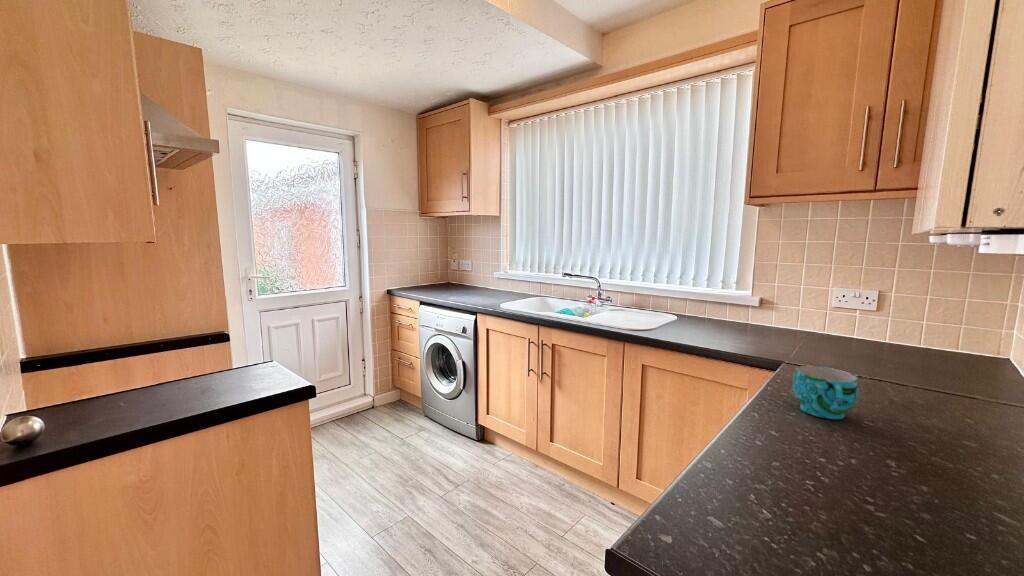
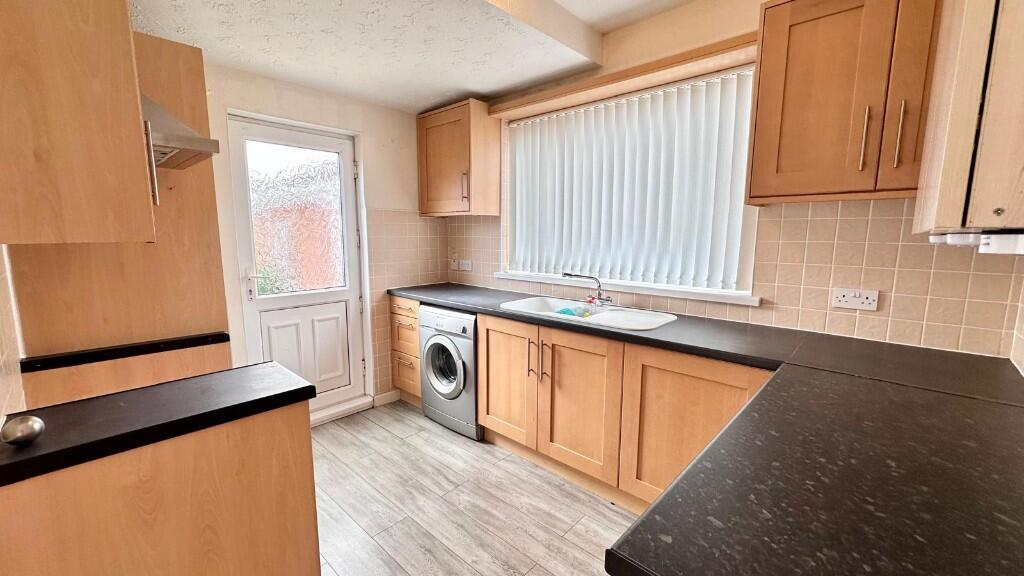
- cup [792,365,859,420]
